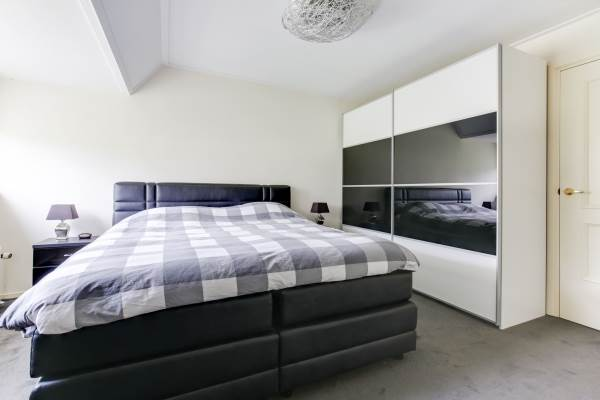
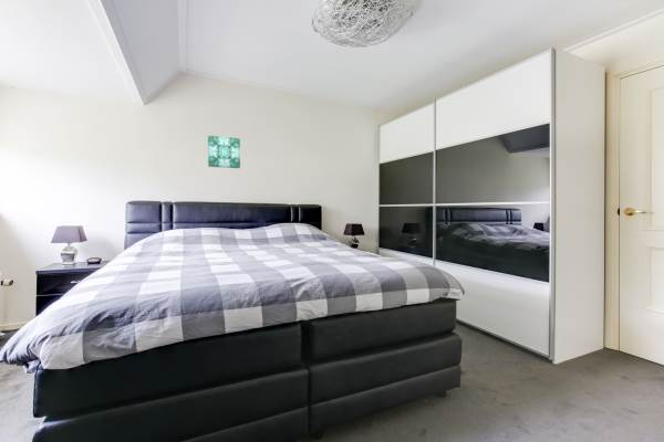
+ wall art [207,135,241,169]
